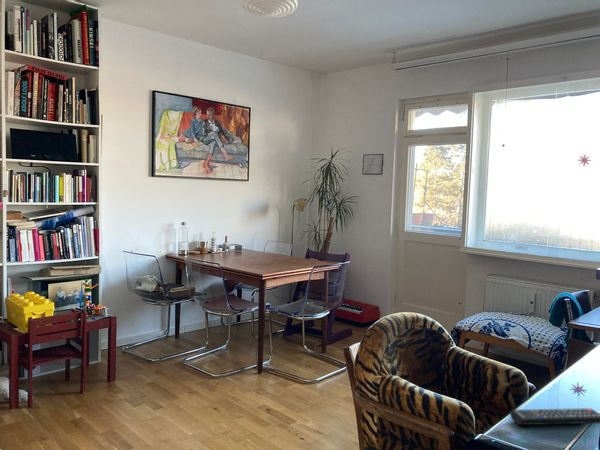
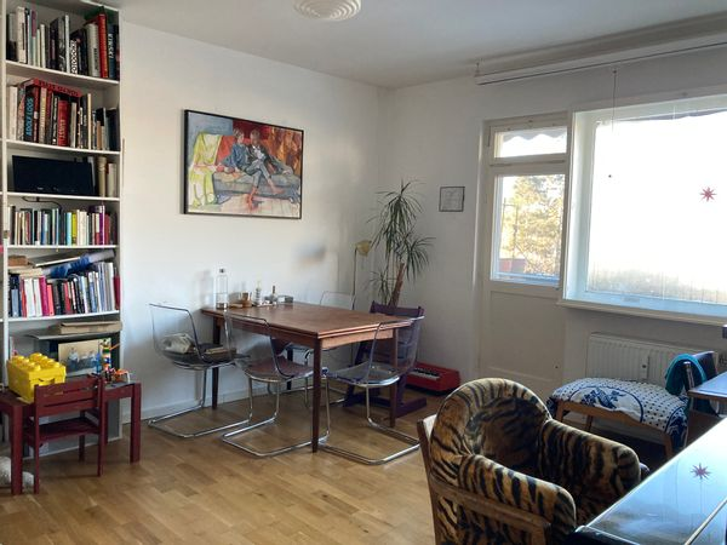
- remote control [509,407,600,426]
